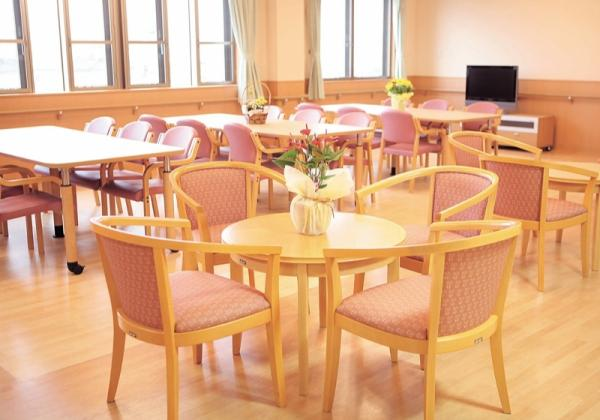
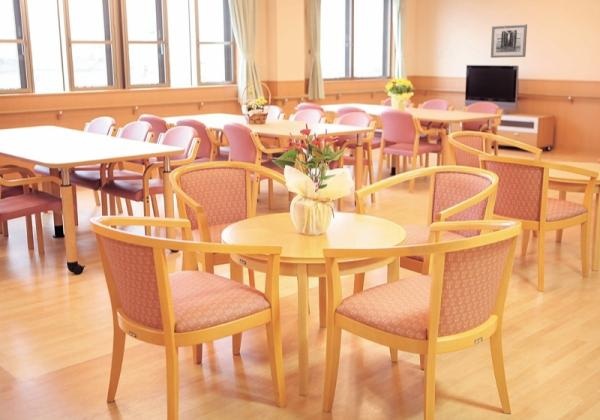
+ wall art [490,23,528,59]
